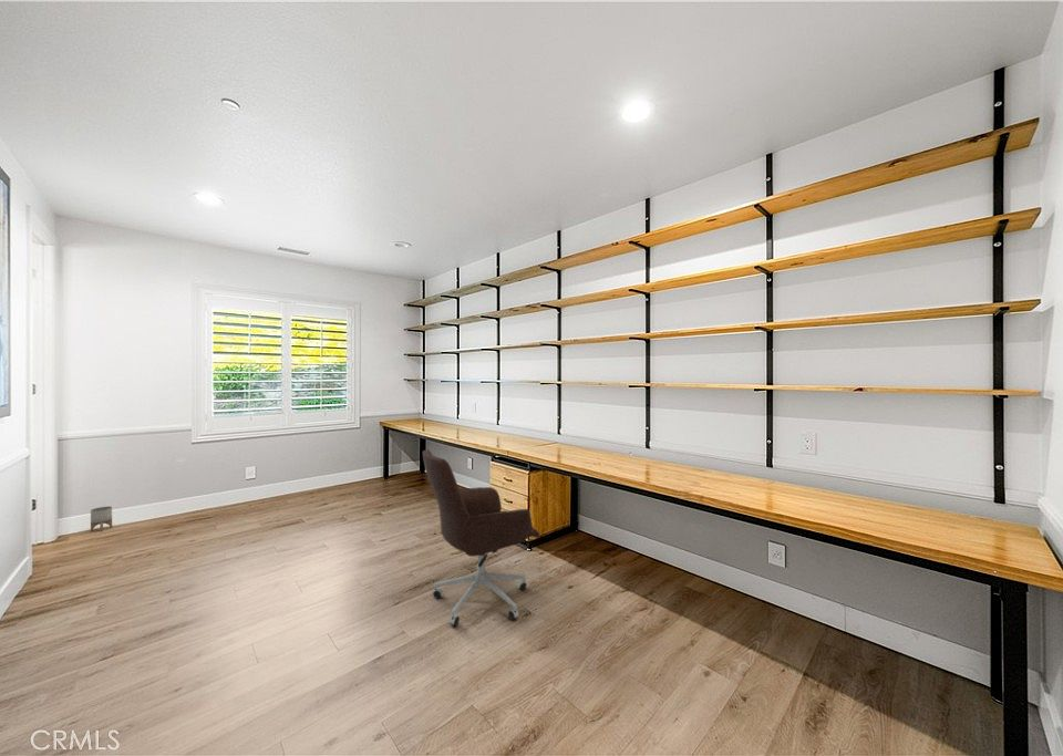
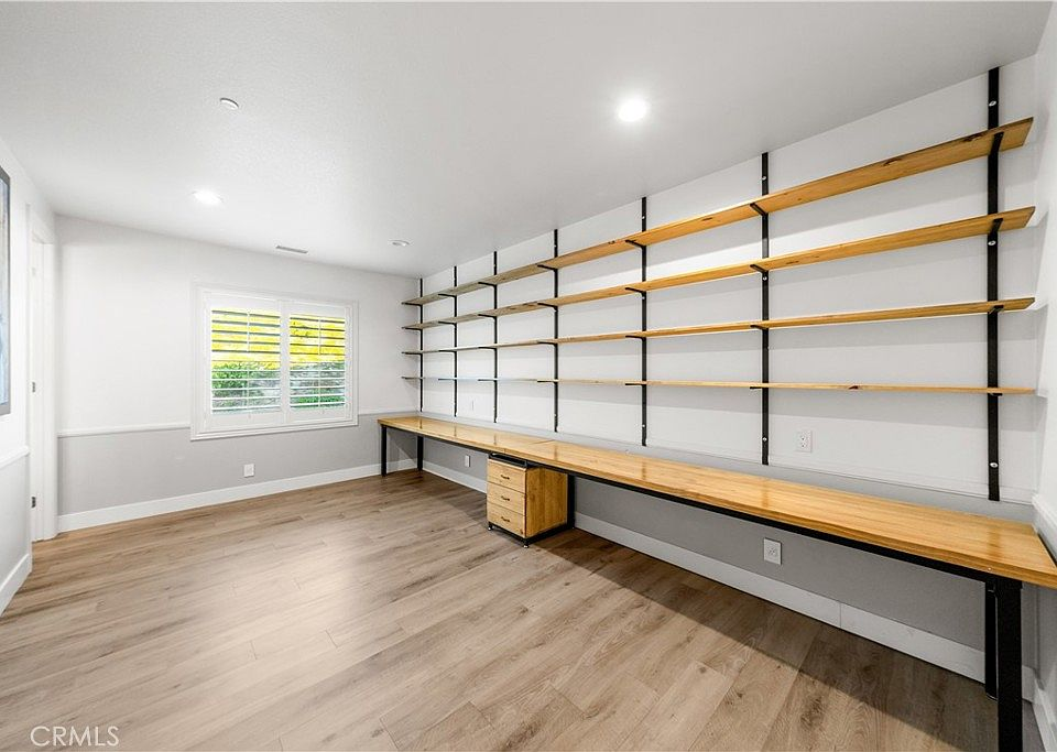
- office chair [422,448,541,626]
- planter [90,506,113,532]
